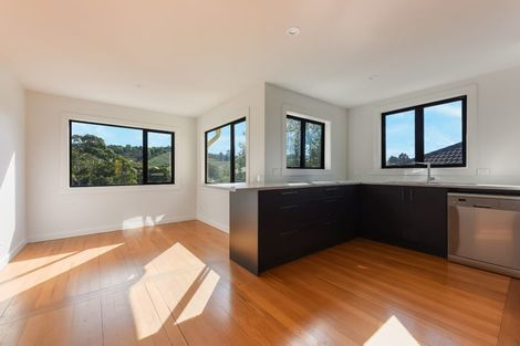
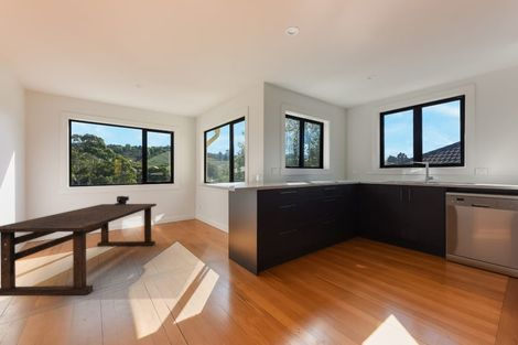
+ dining table [0,195,158,298]
